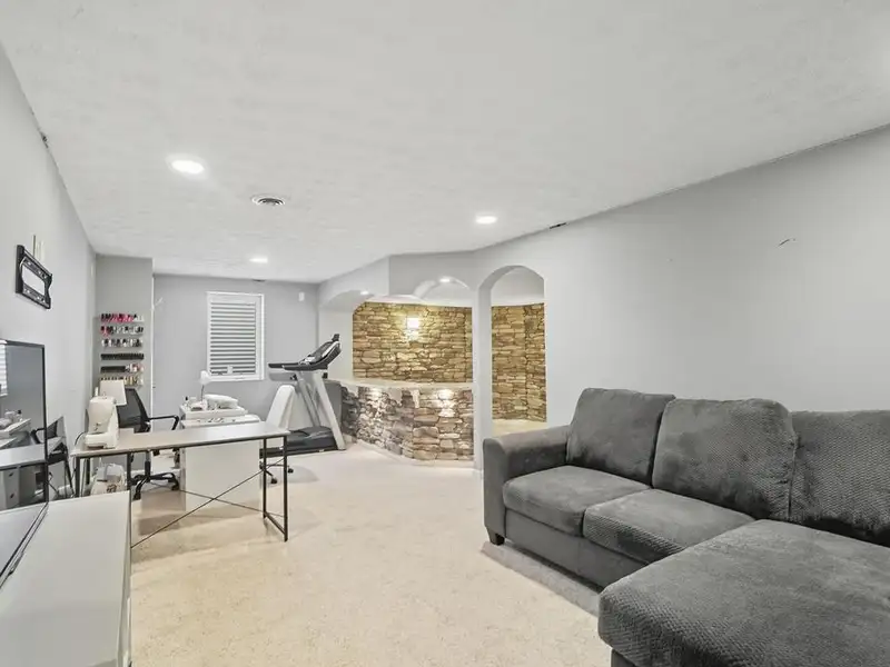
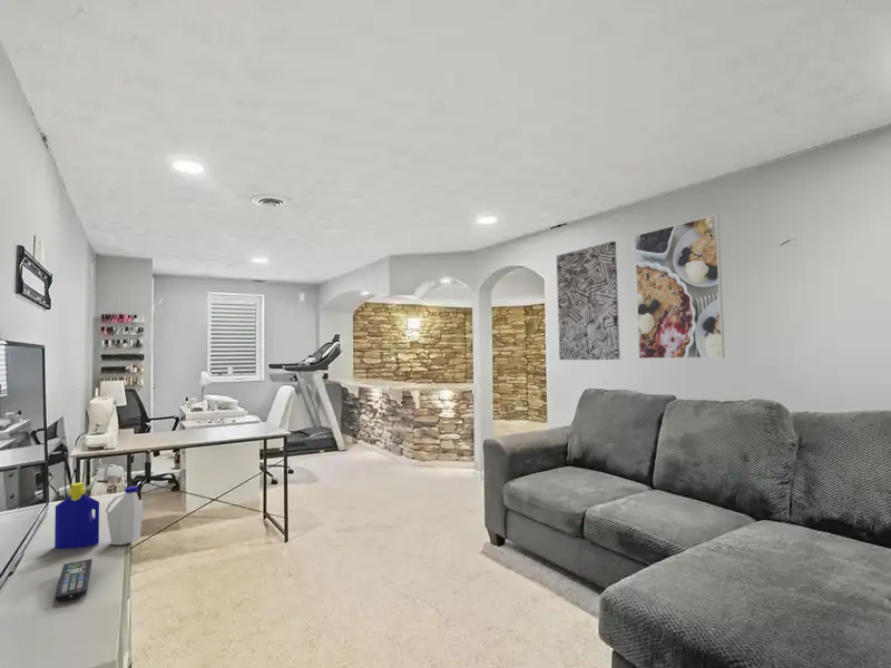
+ wall art [556,240,621,361]
+ remote control [55,558,94,602]
+ bottle [53,482,145,550]
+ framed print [634,214,726,360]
